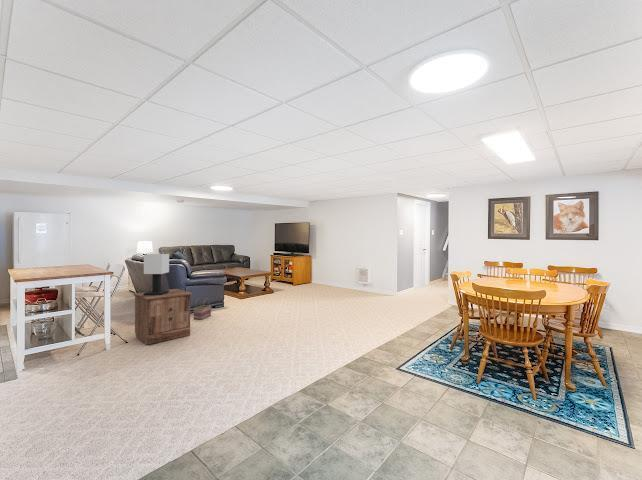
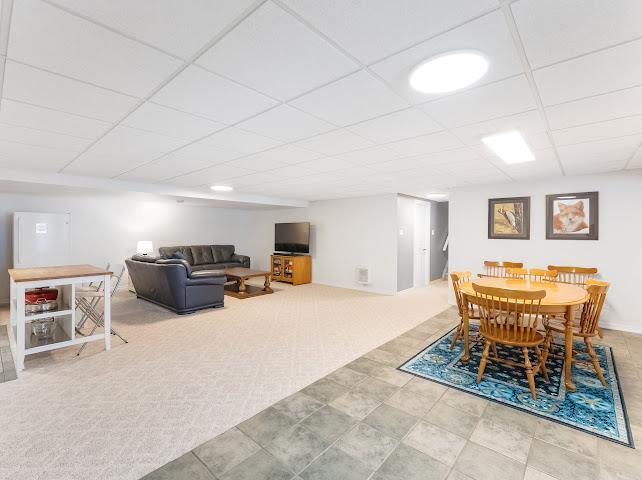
- nightstand [132,288,193,346]
- table lamp [143,253,170,295]
- basket [193,297,212,321]
